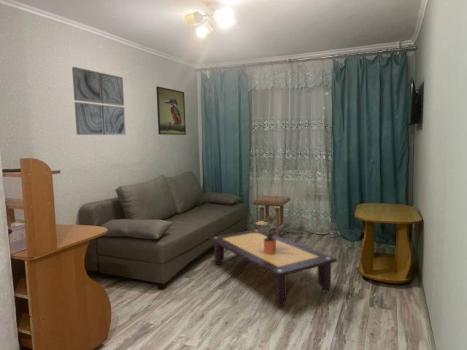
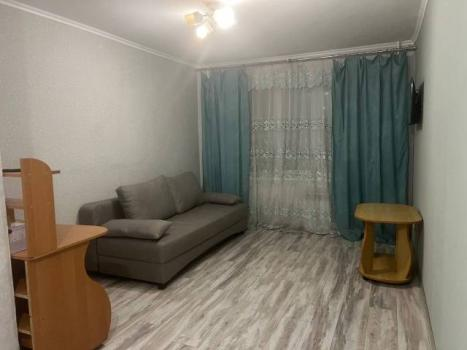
- side table [251,195,291,237]
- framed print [155,86,187,136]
- potted plant [254,215,285,253]
- coffee table [209,228,338,308]
- wall art [71,66,127,136]
